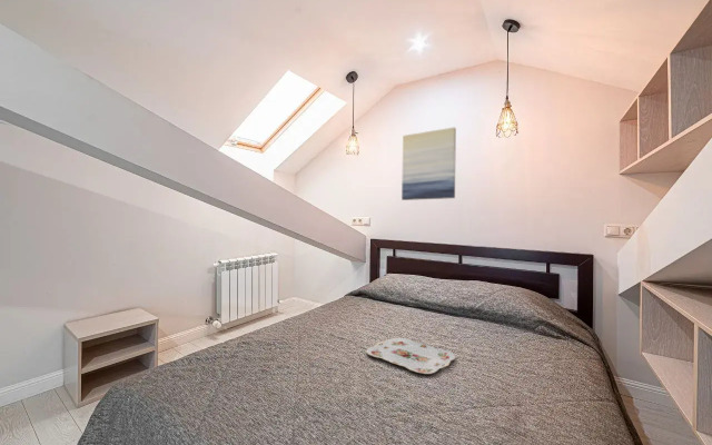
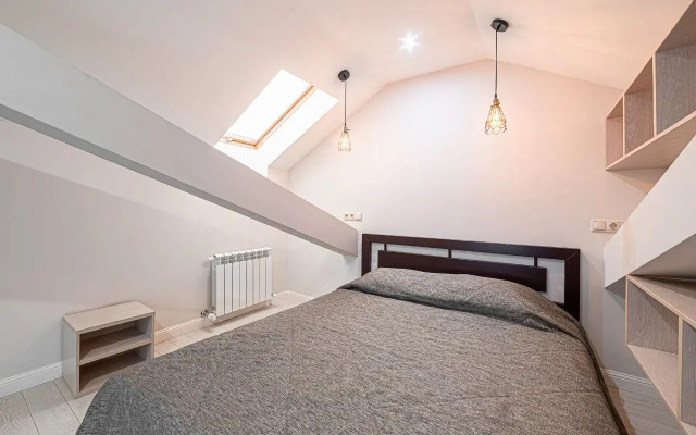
- serving tray [365,337,456,375]
- wall art [400,126,457,201]
